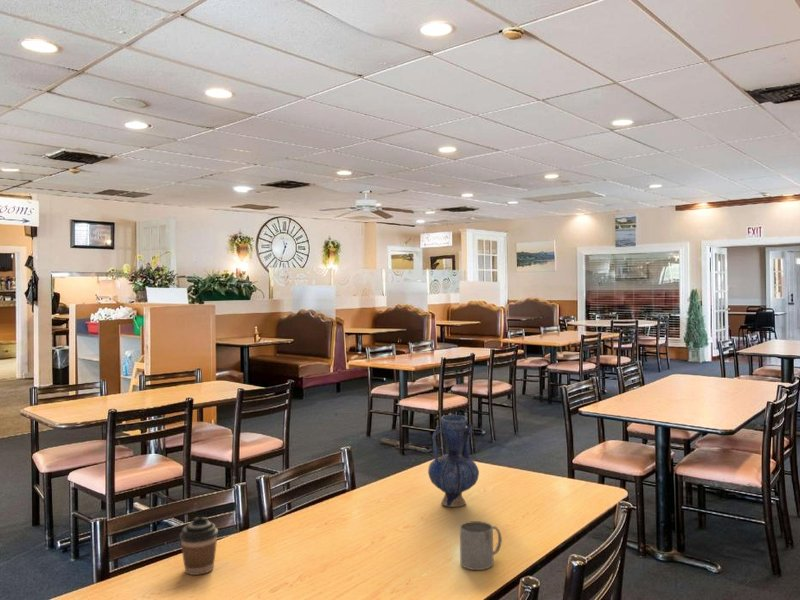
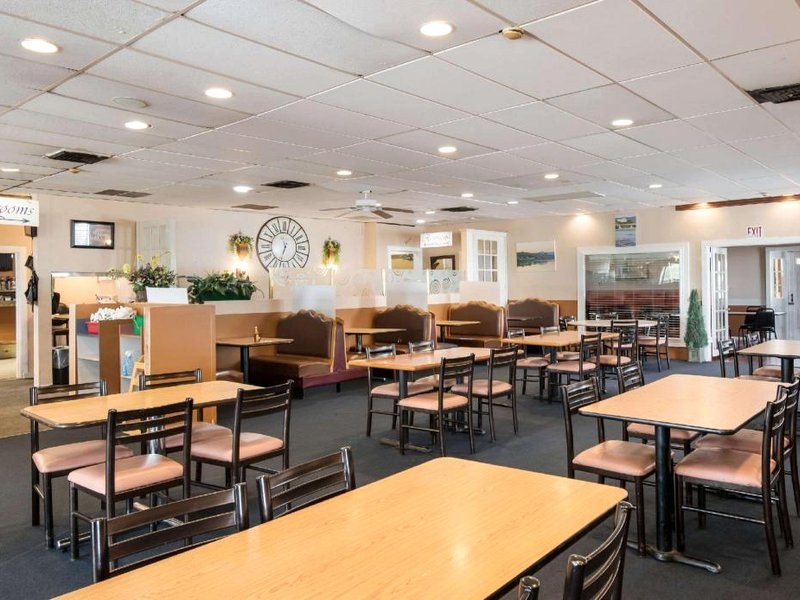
- mug [459,520,503,571]
- vase [427,414,480,508]
- coffee cup [179,516,219,576]
